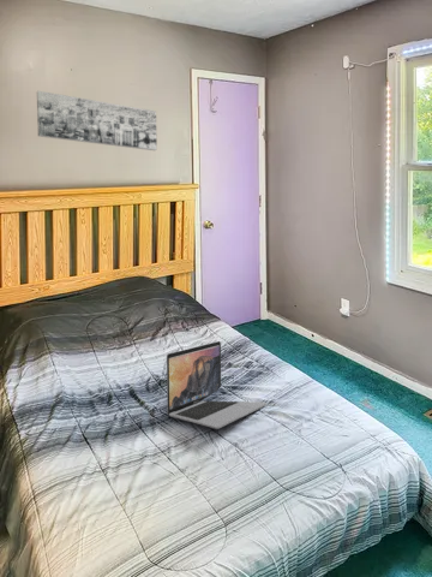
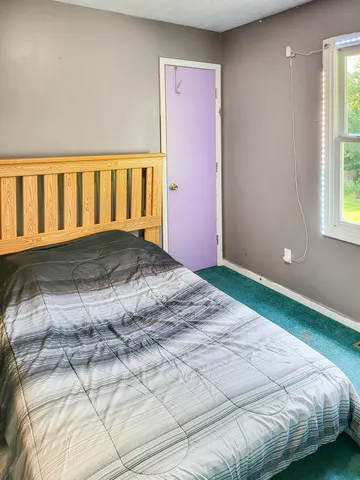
- laptop [166,340,268,430]
- wall art [36,90,158,151]
